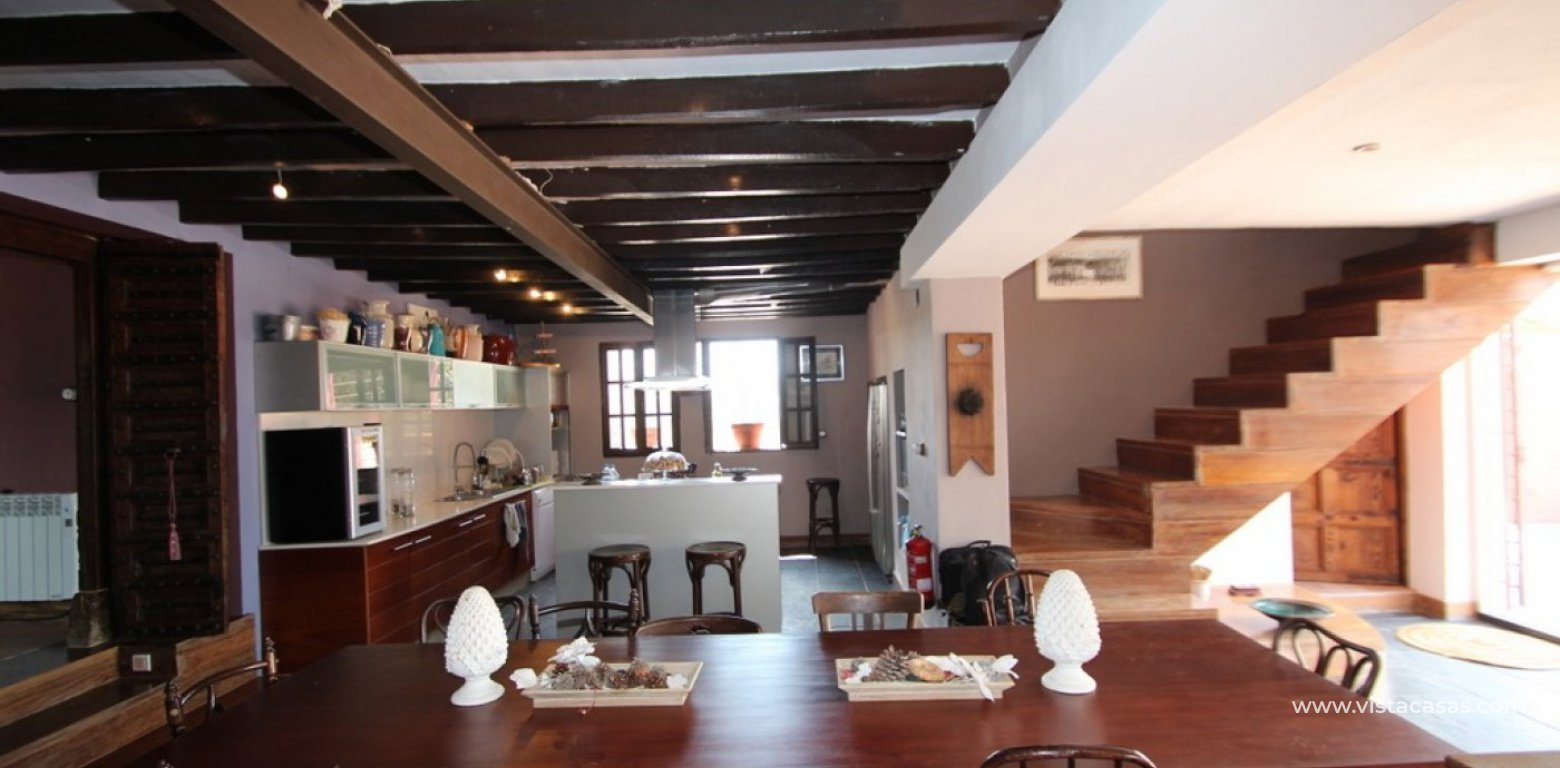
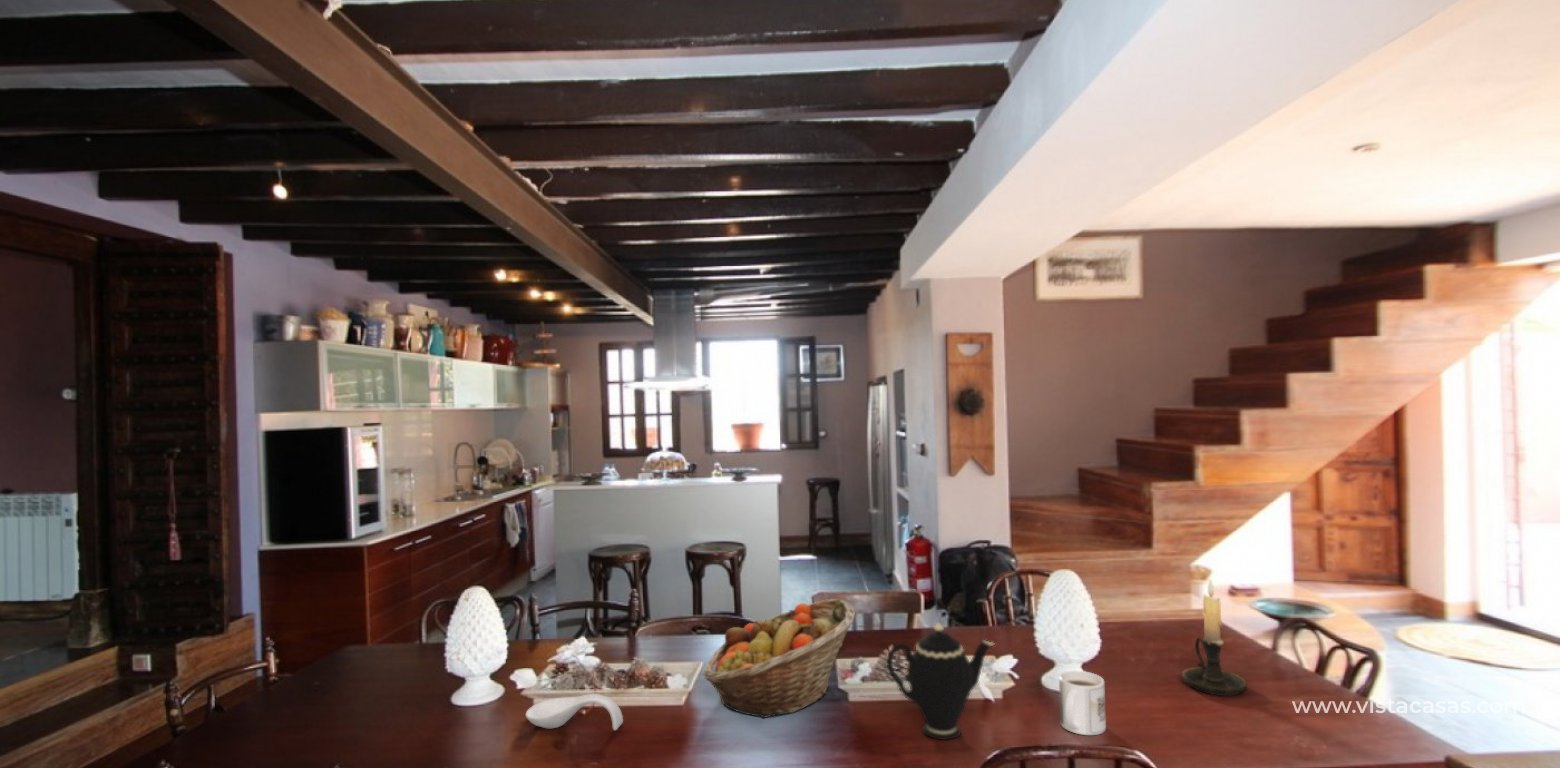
+ teapot [886,622,995,741]
+ spoon rest [525,693,624,731]
+ mug [1058,670,1107,736]
+ fruit basket [702,598,856,719]
+ candle holder [1181,578,1248,697]
